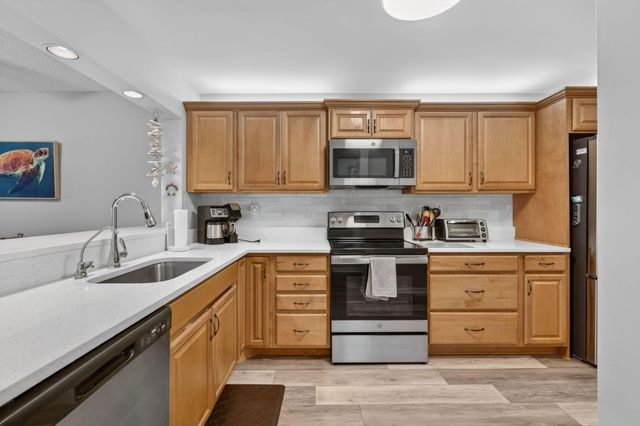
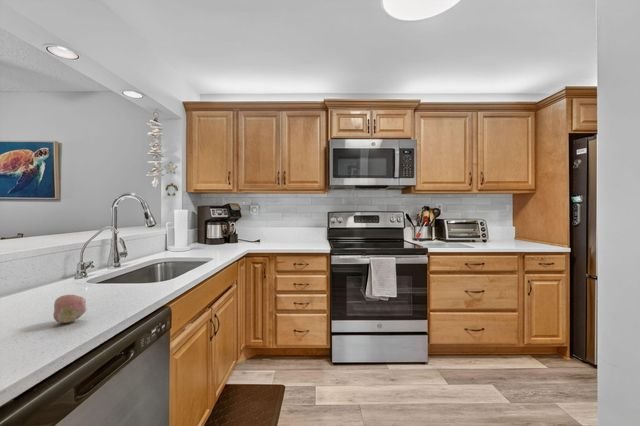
+ fruit [52,294,87,324]
